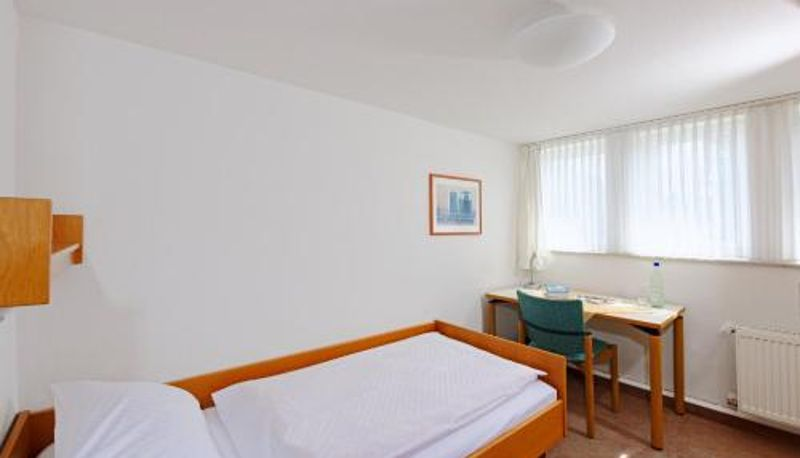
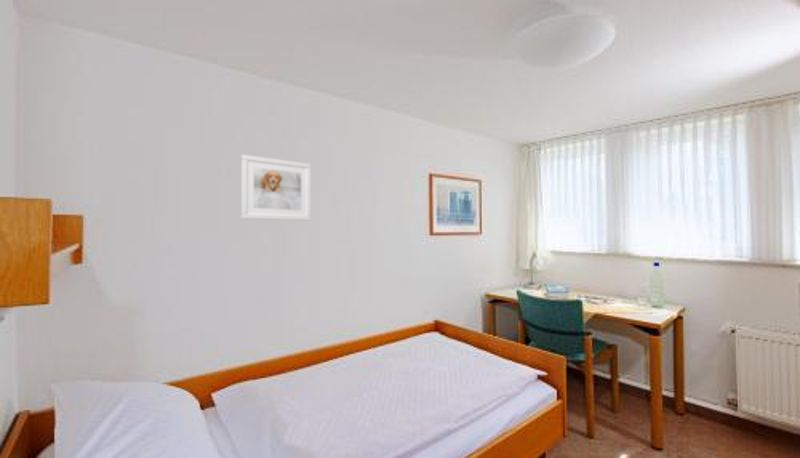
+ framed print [240,154,312,222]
